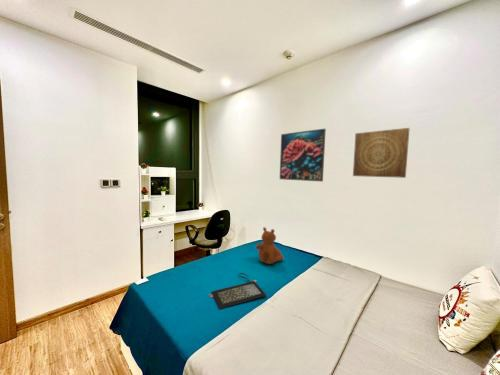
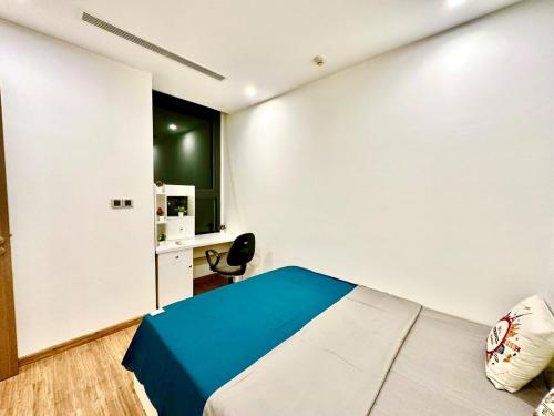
- wall art [352,127,410,179]
- teddy bear [255,226,284,265]
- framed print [279,128,327,183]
- clutch bag [208,272,268,310]
